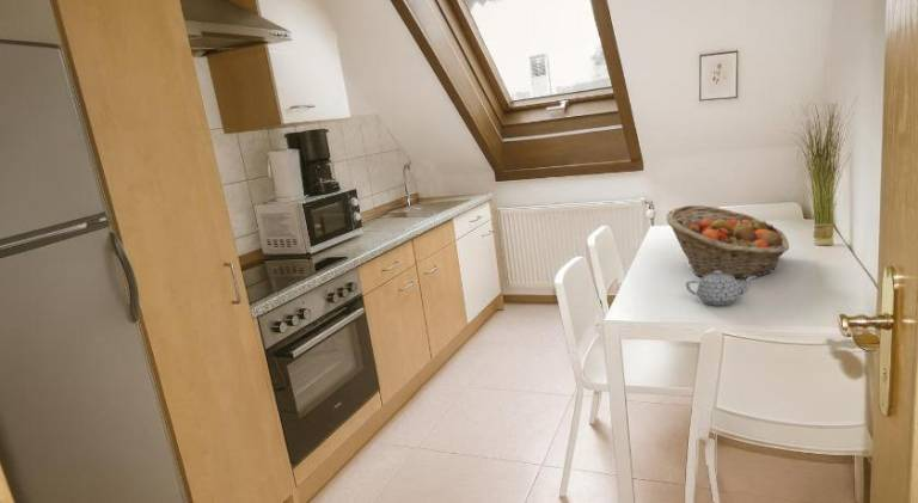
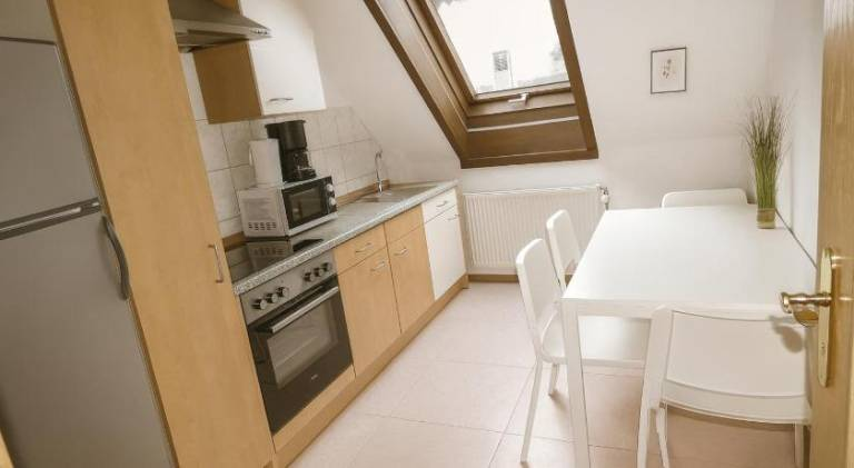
- fruit basket [665,204,790,280]
- teapot [685,270,758,307]
